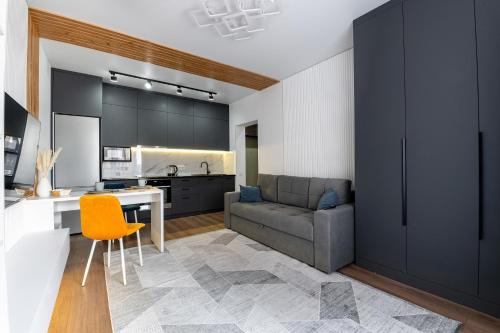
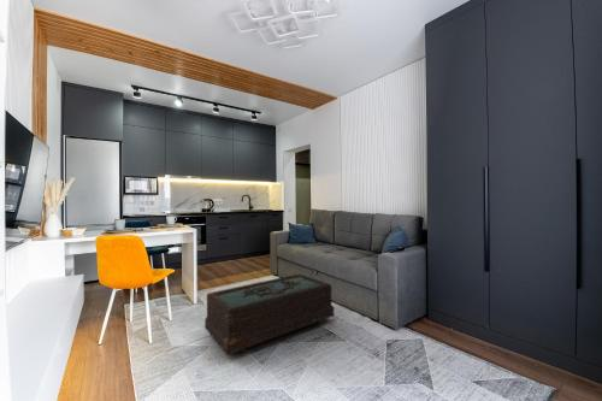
+ coffee table [203,272,336,355]
